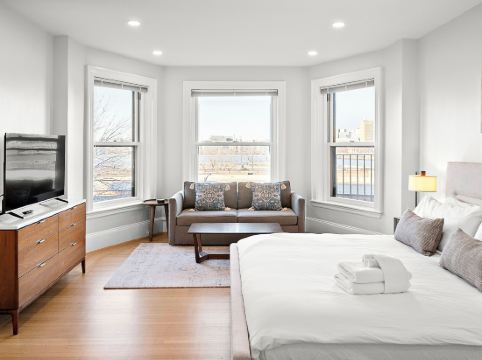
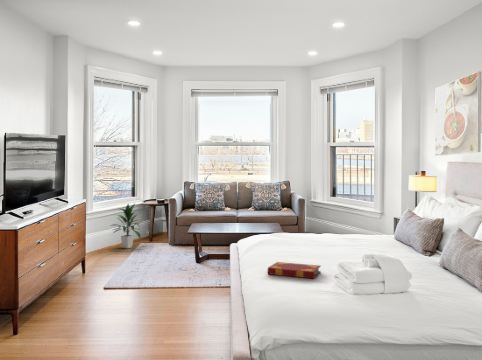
+ hardback book [267,261,322,280]
+ indoor plant [110,203,144,249]
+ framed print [434,71,482,157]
